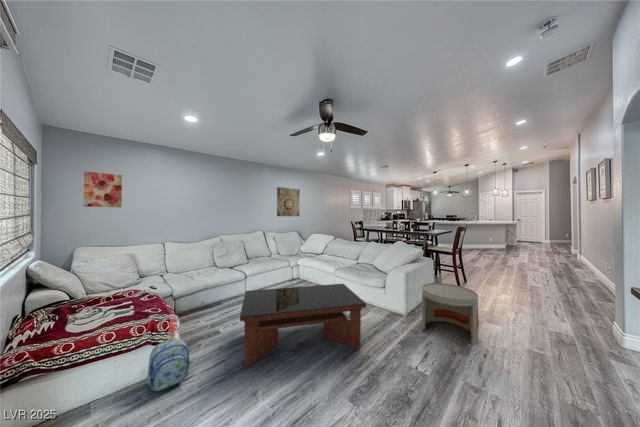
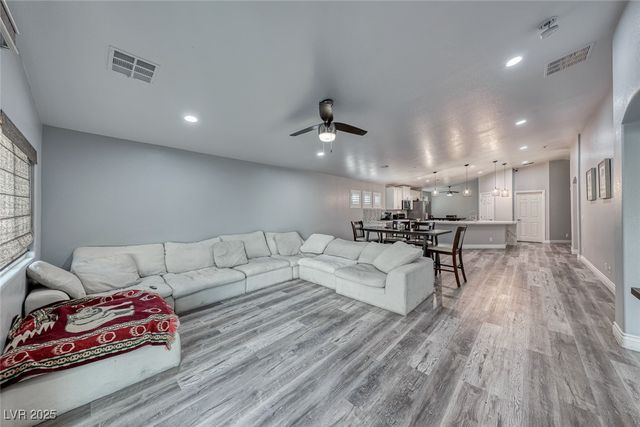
- backpack [147,338,190,392]
- wall art [83,170,123,208]
- side table [421,282,480,345]
- coffee table [239,283,367,368]
- wall art [276,186,301,217]
